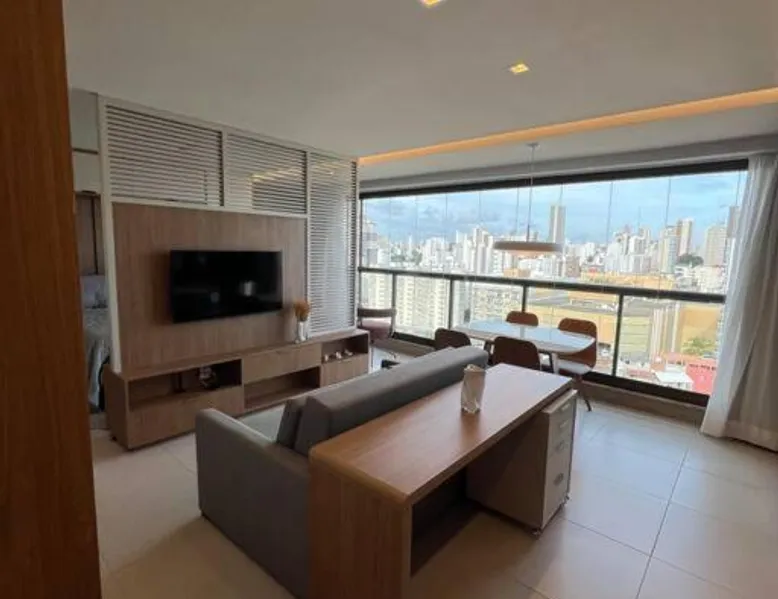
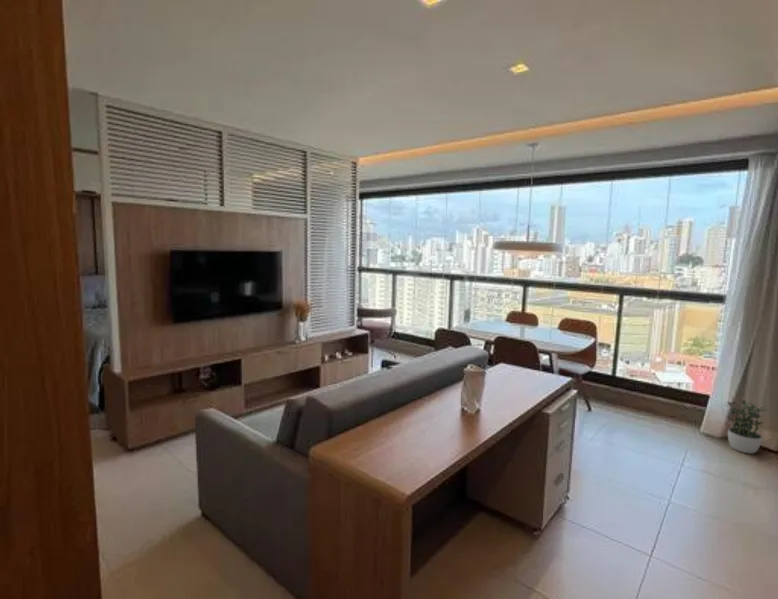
+ potted plant [724,399,769,455]
